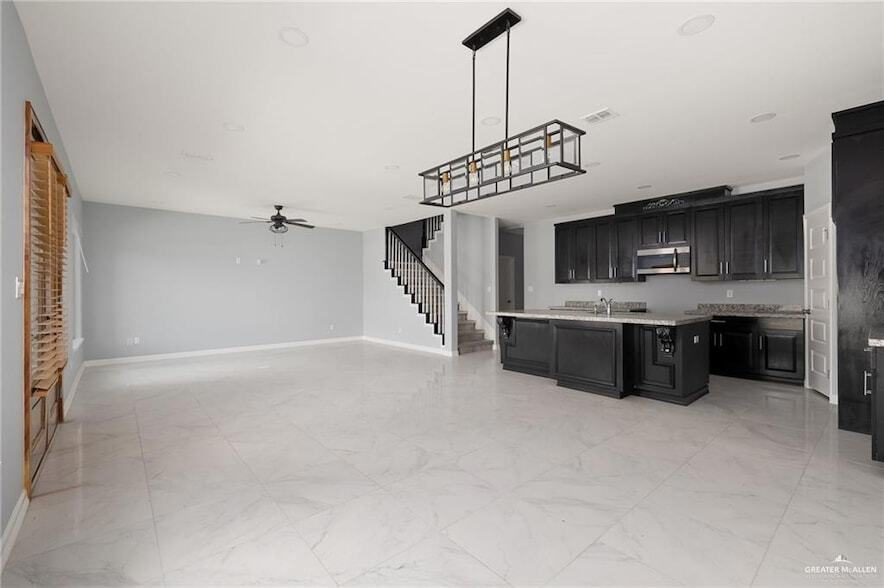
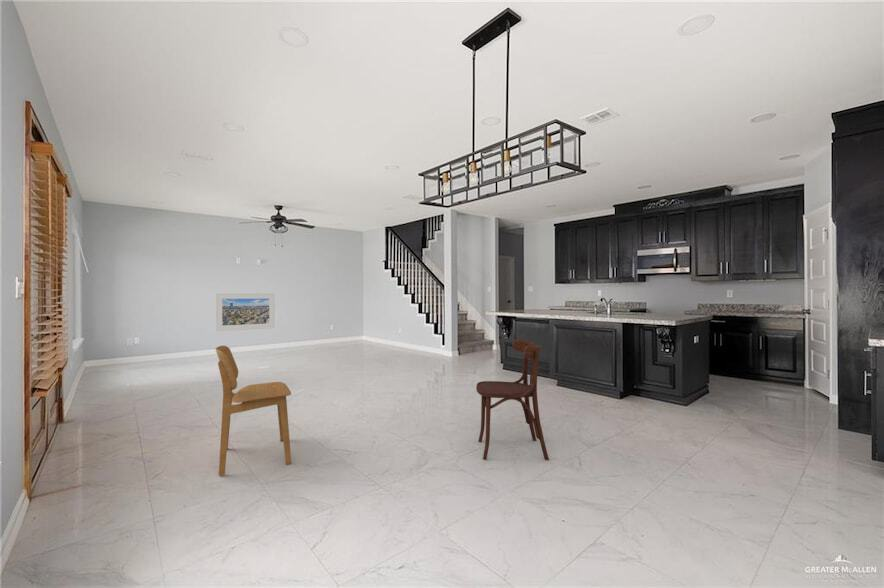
+ dining chair [215,345,292,476]
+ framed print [215,292,275,332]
+ dining chair [475,338,550,461]
